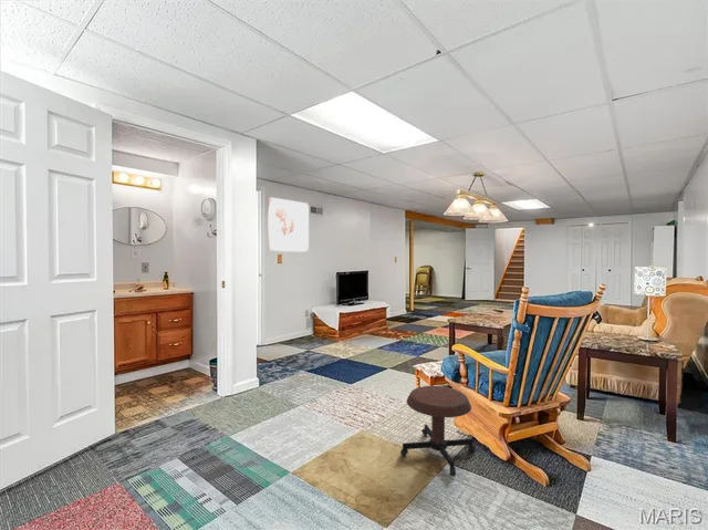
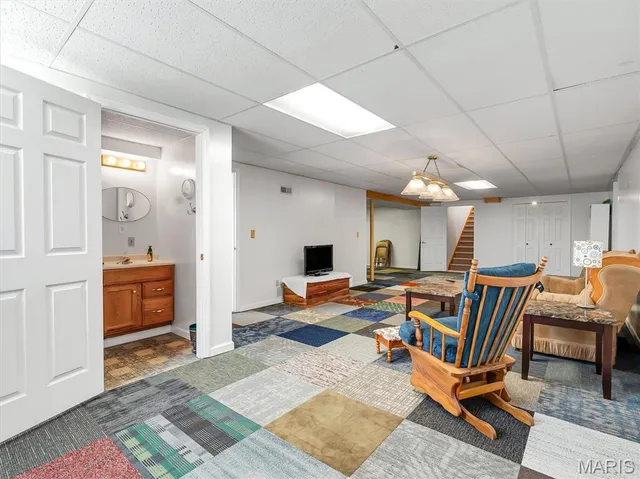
- stool [399,385,477,476]
- wall art [268,196,310,252]
